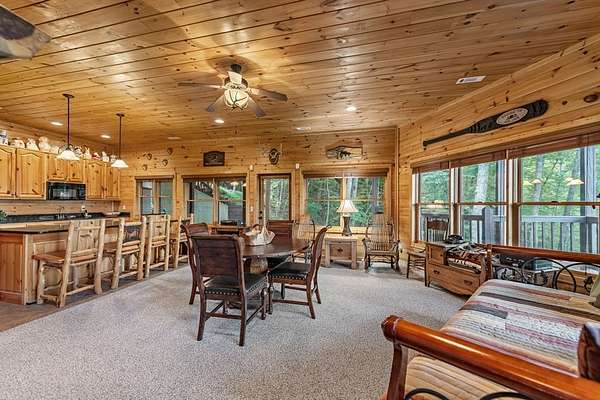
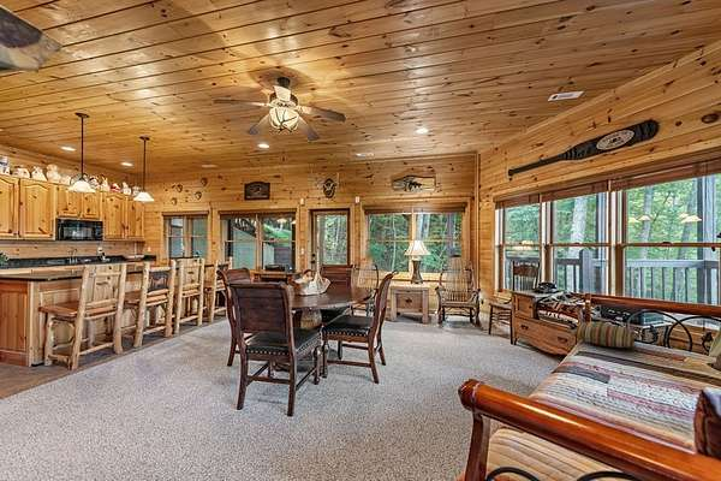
+ pillow [570,321,638,349]
